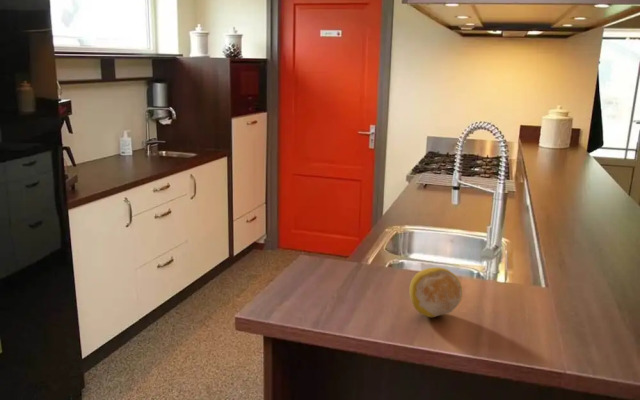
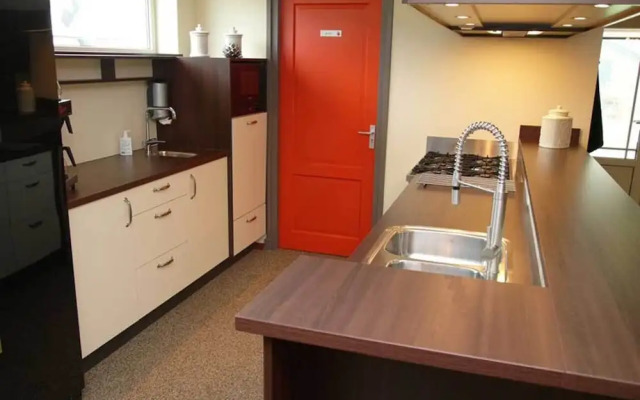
- fruit [409,266,463,318]
